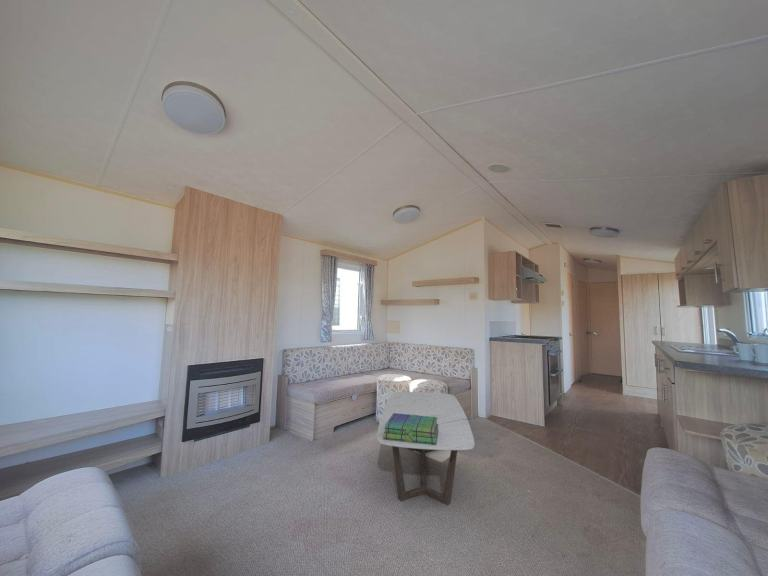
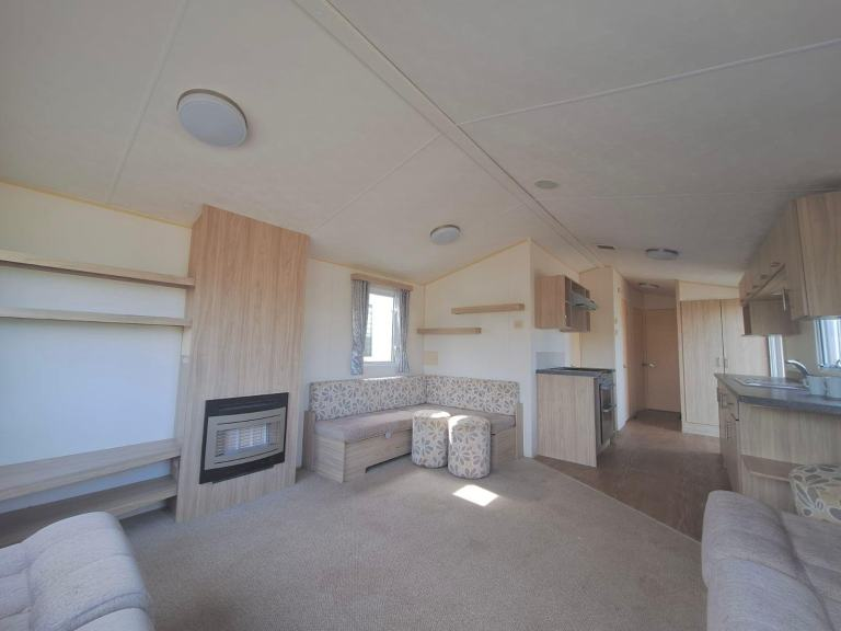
- coffee table [376,391,475,506]
- stack of books [383,413,439,445]
